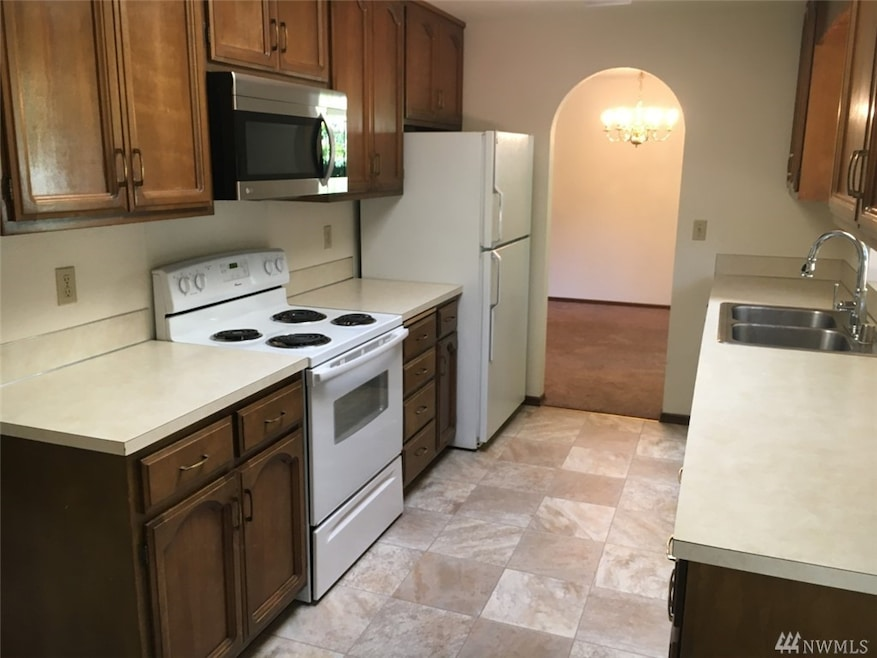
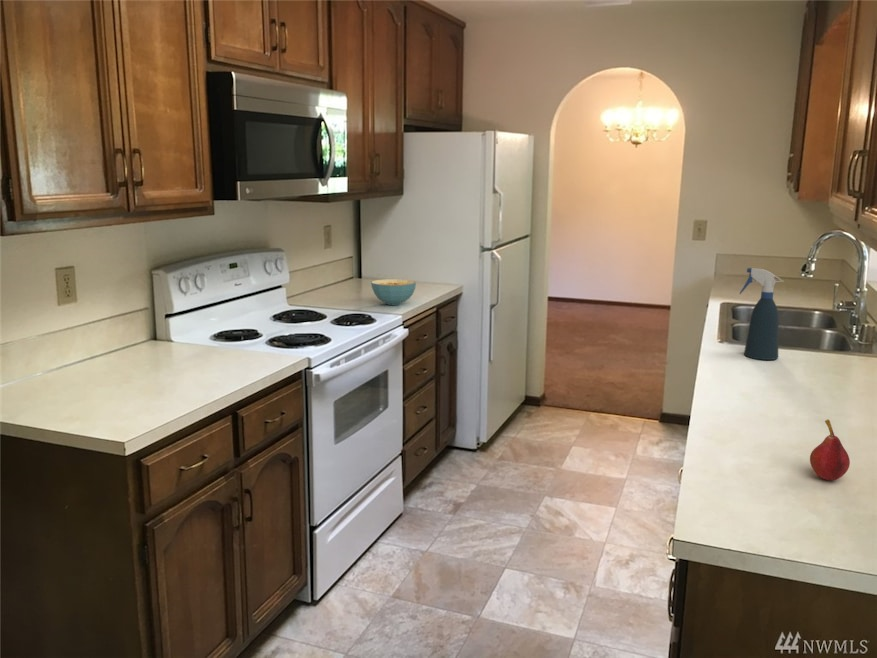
+ cereal bowl [370,278,417,306]
+ fruit [809,419,851,481]
+ spray bottle [739,267,783,361]
